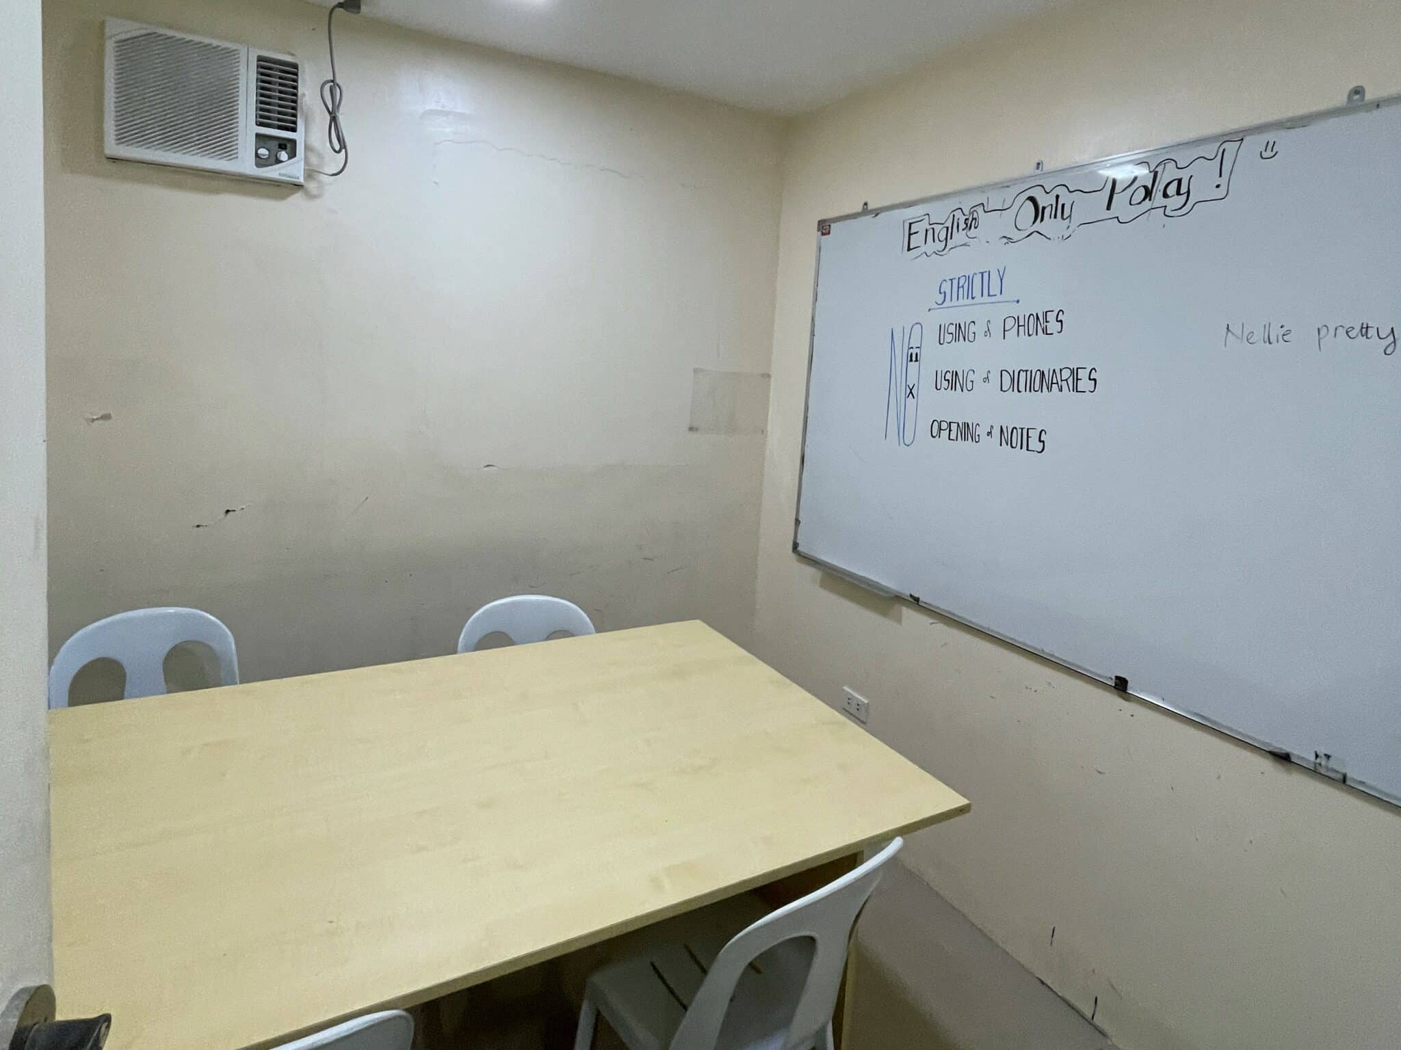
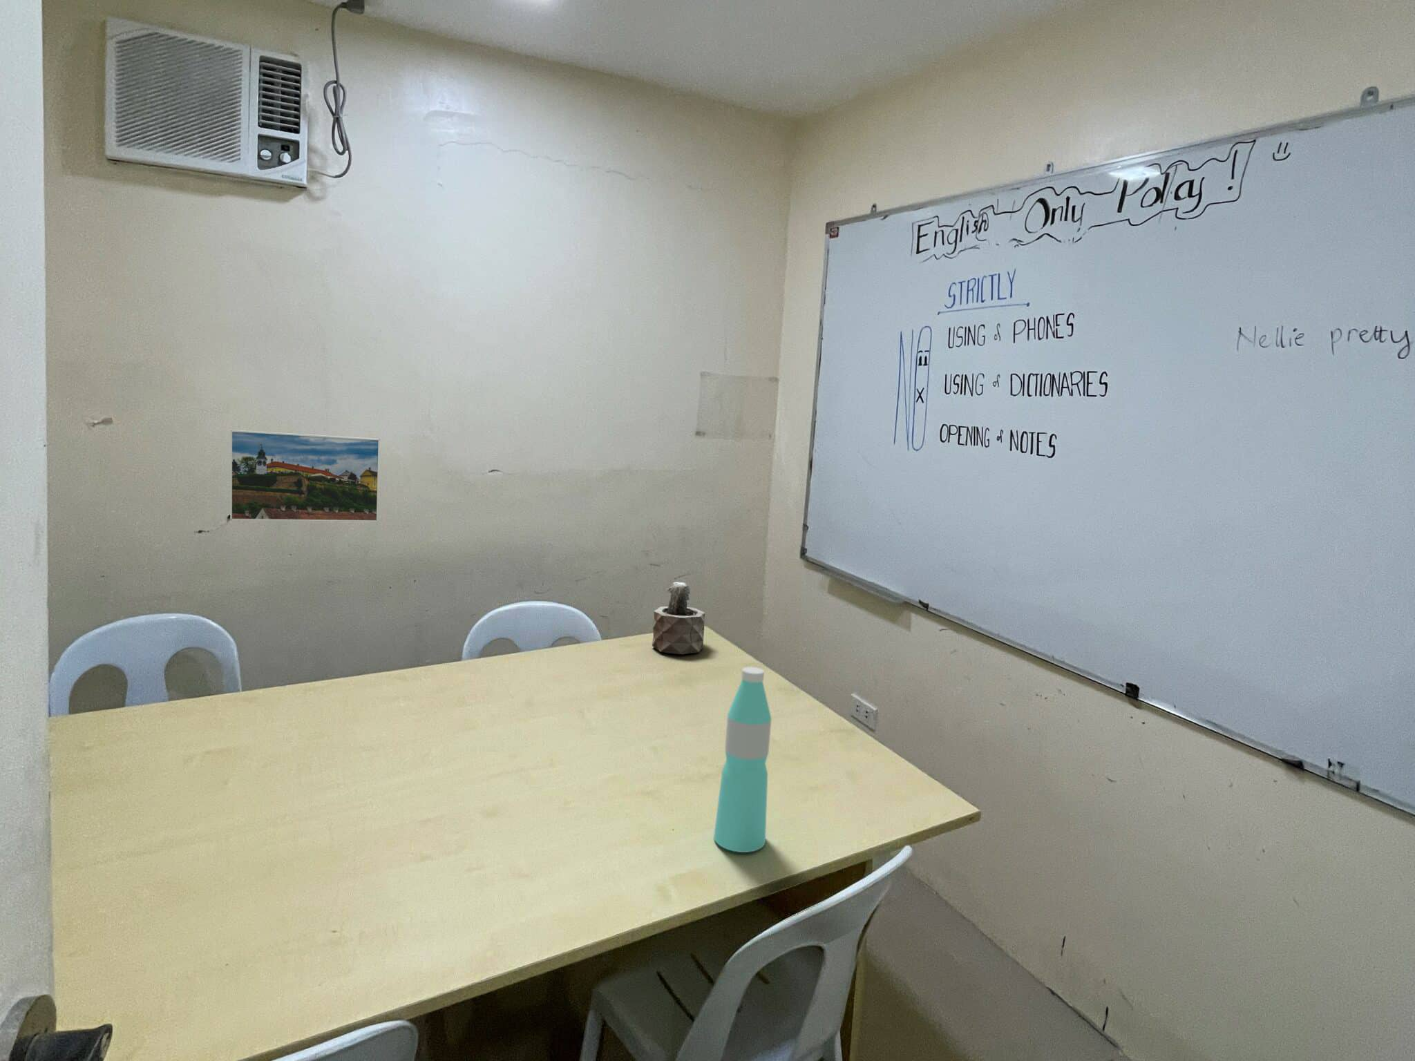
+ water bottle [713,666,772,853]
+ succulent plant [652,582,705,655]
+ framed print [230,429,381,523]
